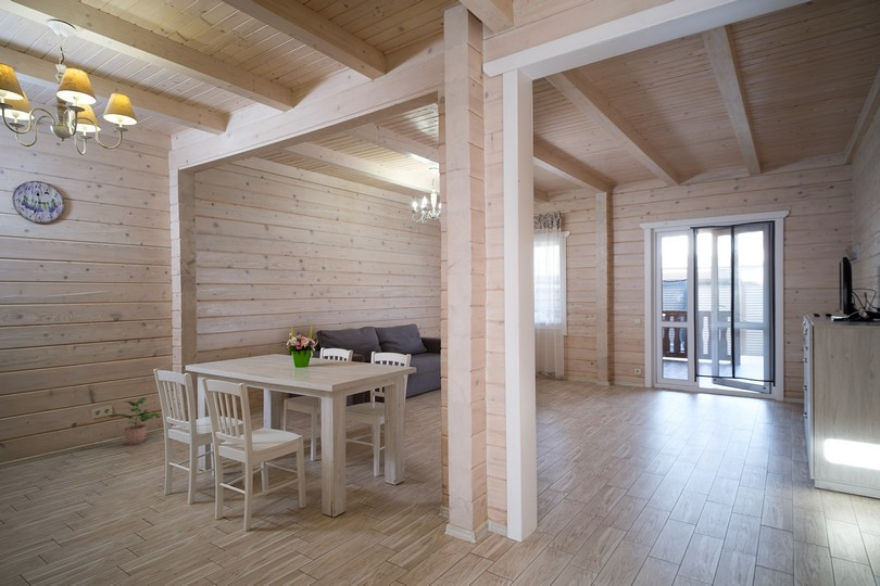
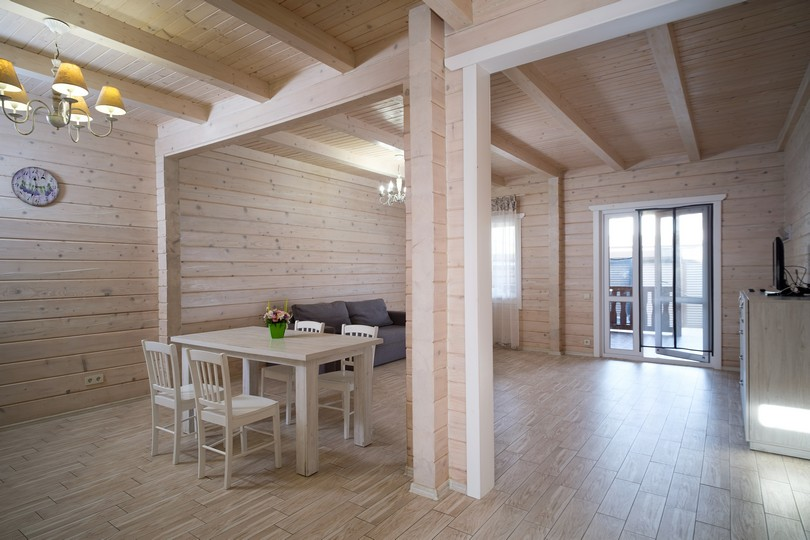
- potted plant [108,396,163,446]
